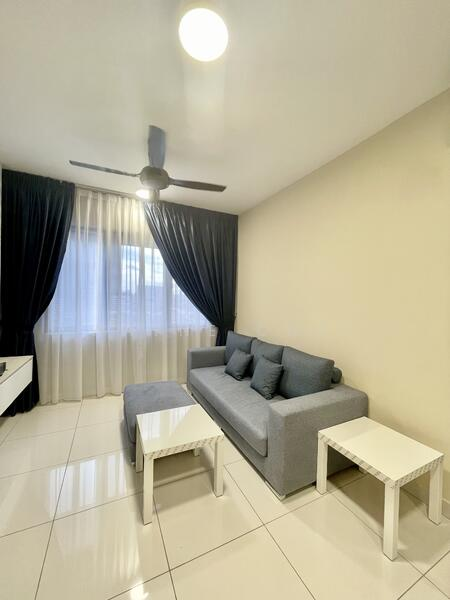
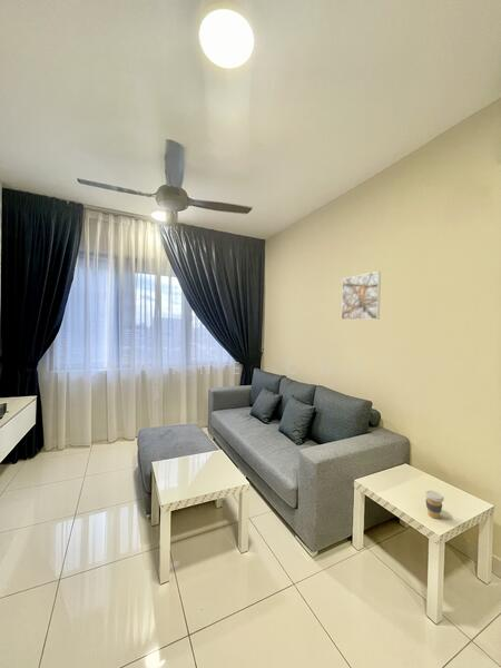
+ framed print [341,271,382,321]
+ coffee cup [424,490,445,520]
